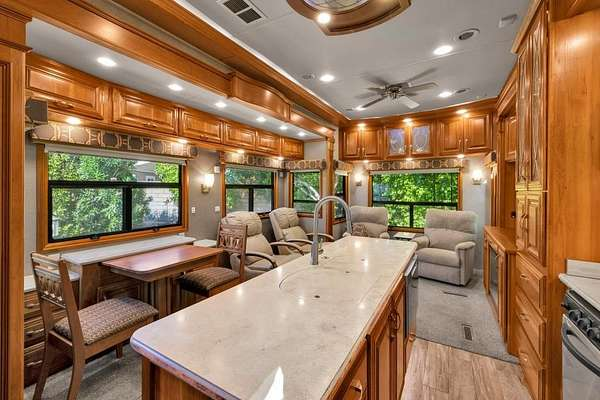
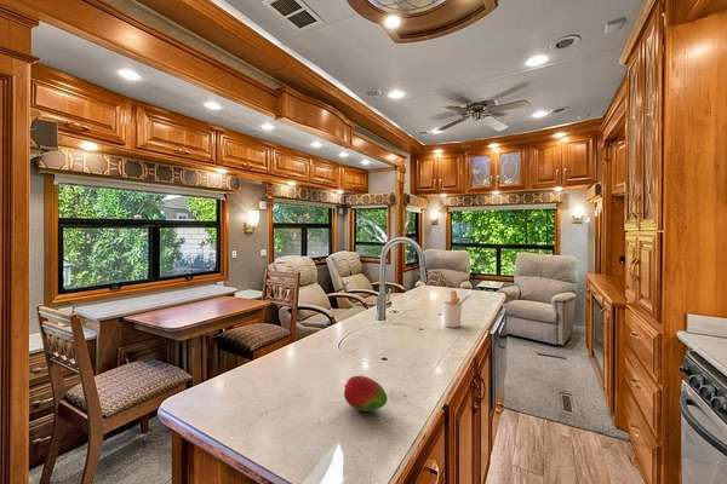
+ utensil holder [442,289,473,329]
+ fruit [343,375,389,413]
